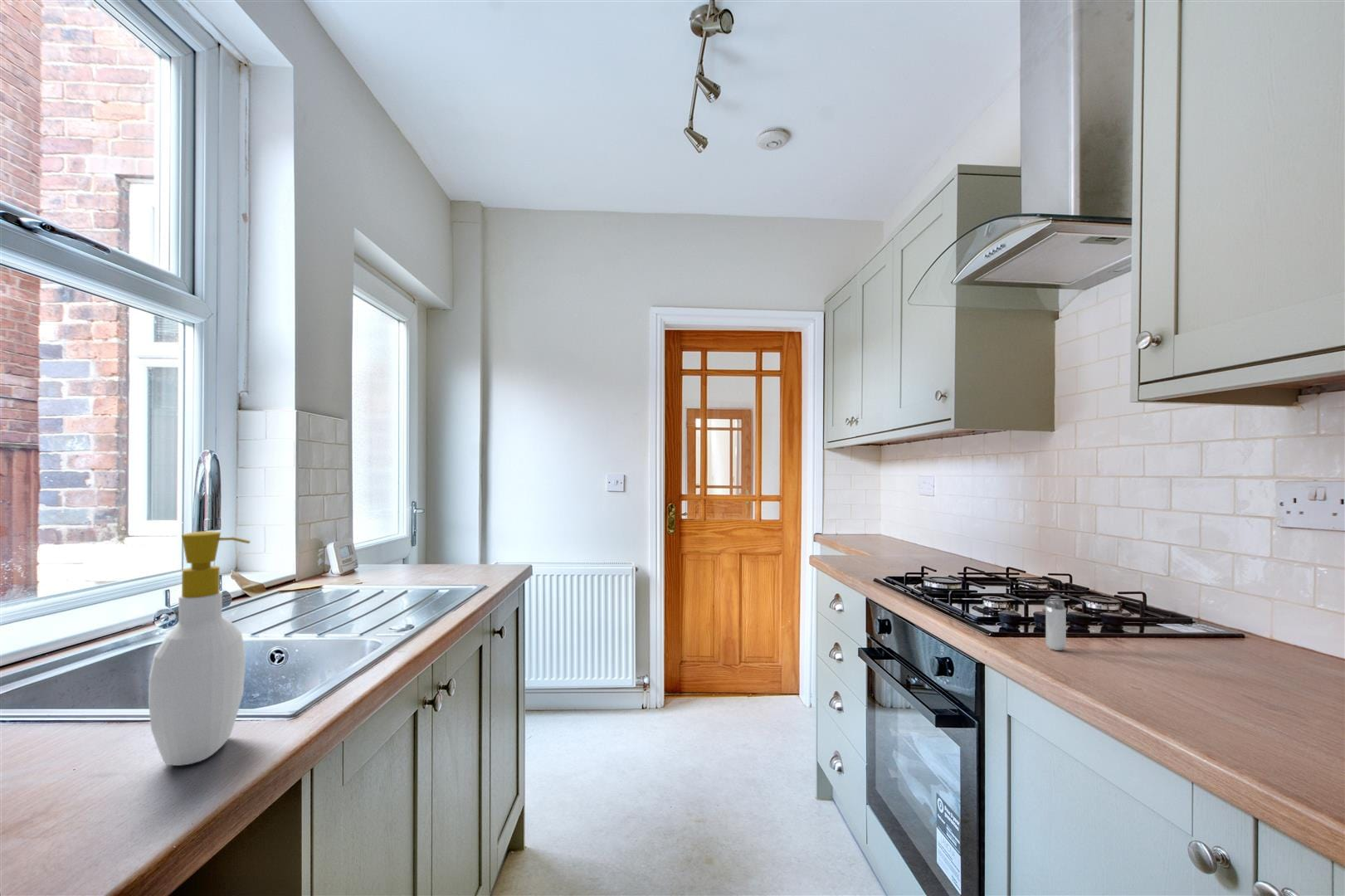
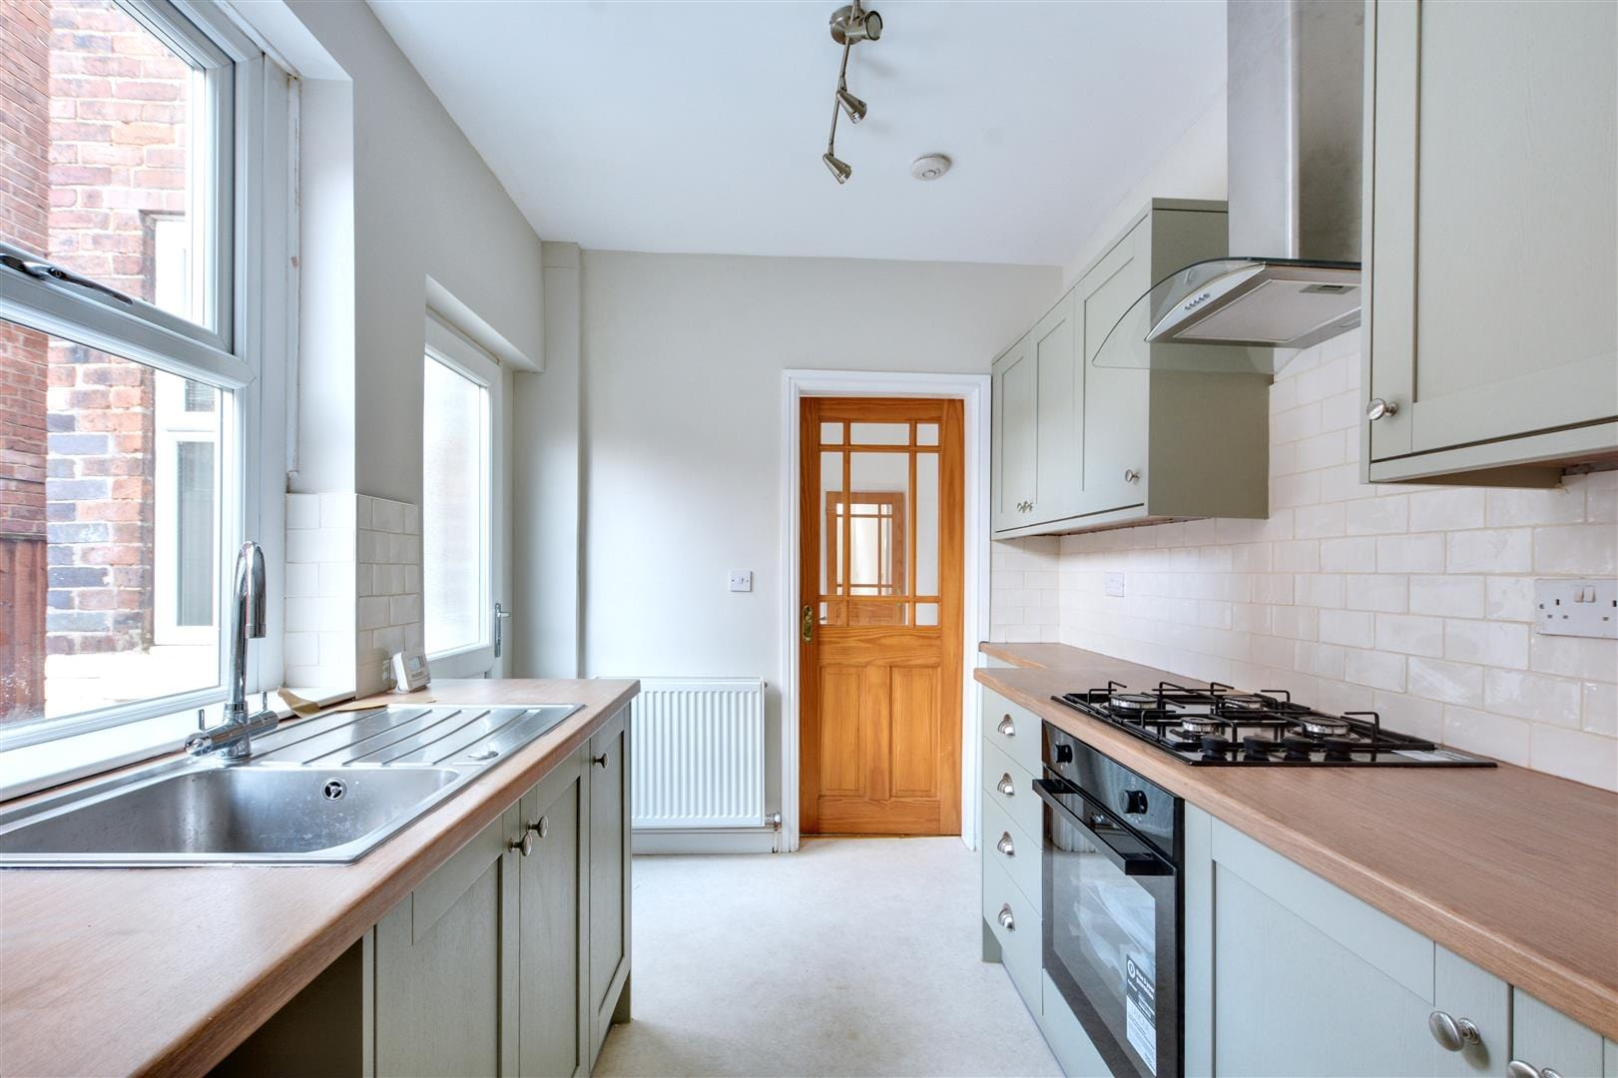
- shaker [1044,595,1067,651]
- soap bottle [148,530,251,767]
